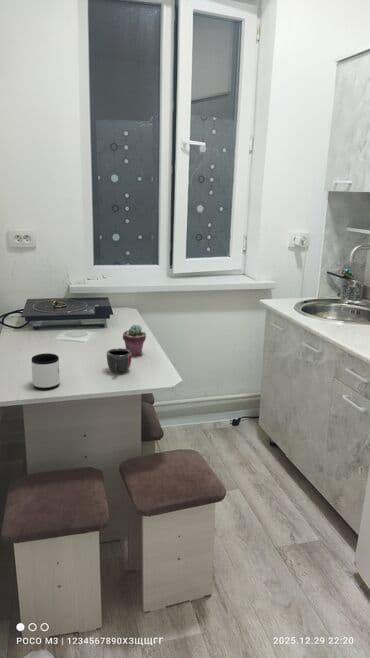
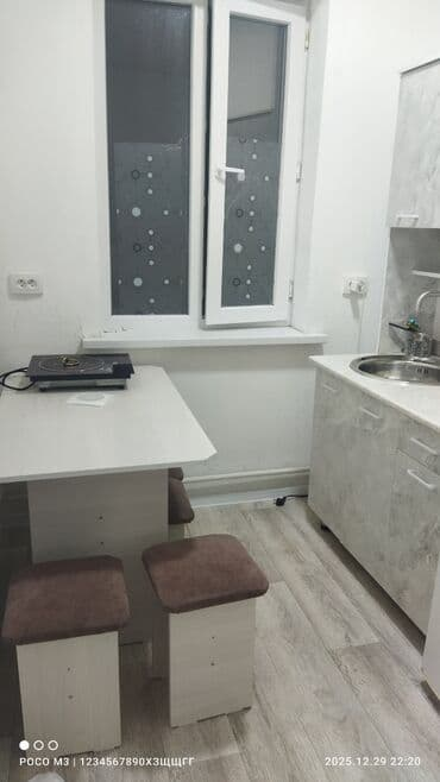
- mug [106,347,133,374]
- potted succulent [122,324,147,357]
- mug [31,352,61,391]
